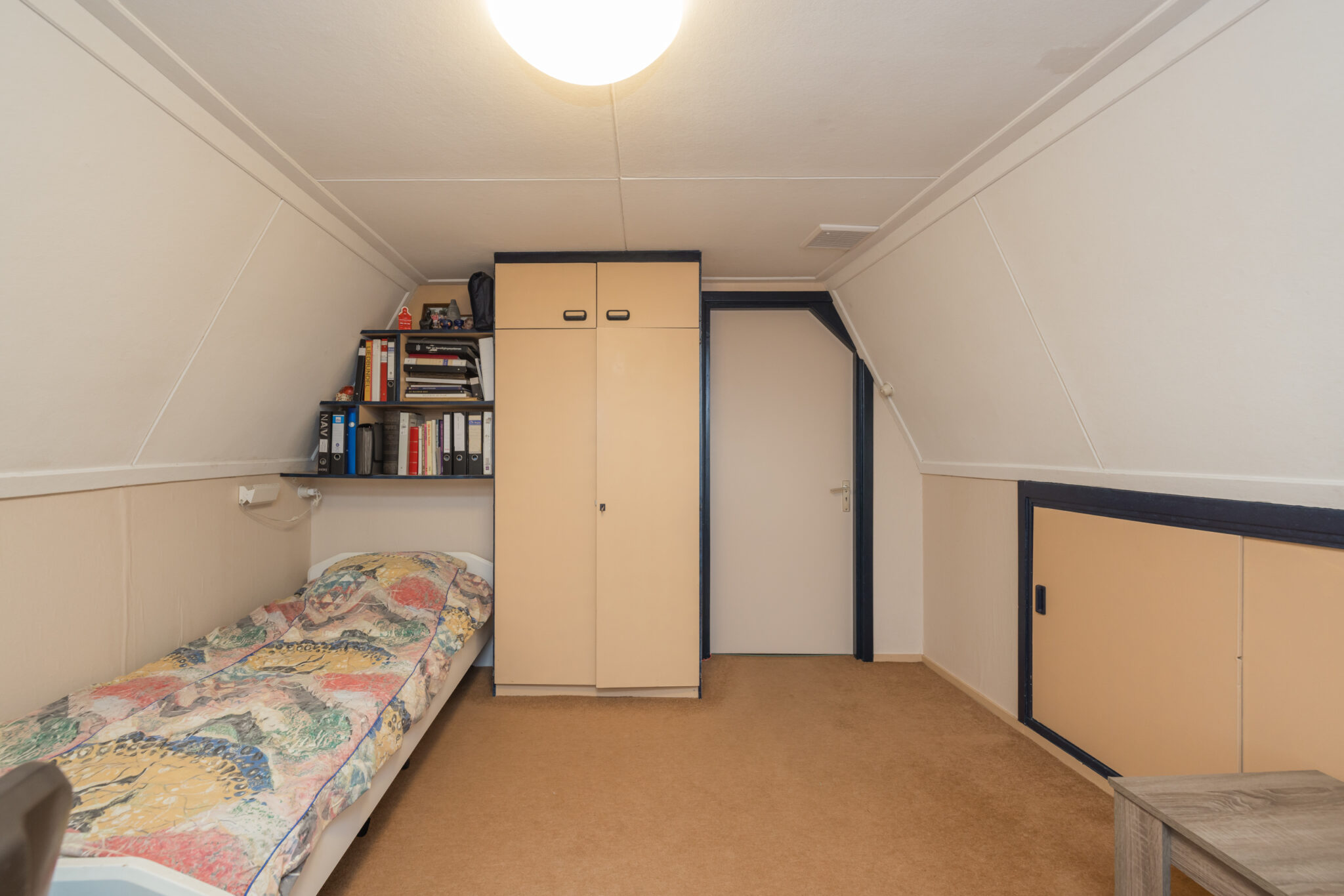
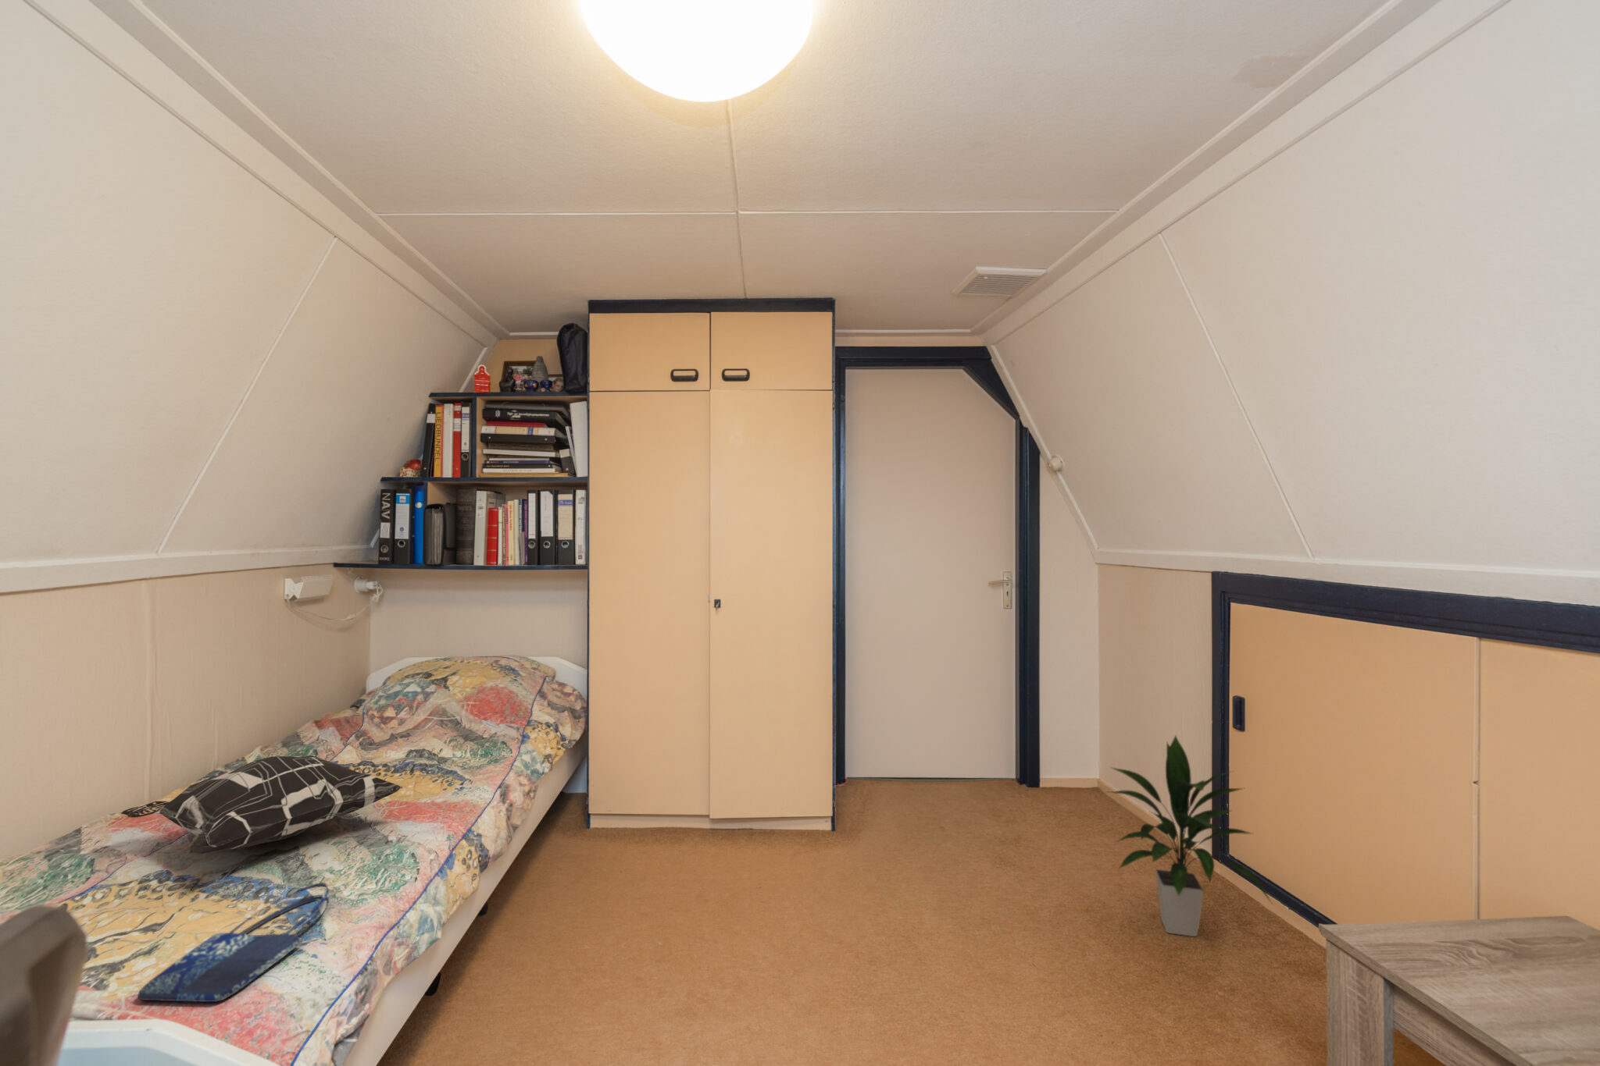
+ decorative pillow [120,754,404,852]
+ shopping bag [137,882,330,1003]
+ indoor plant [1105,734,1274,938]
